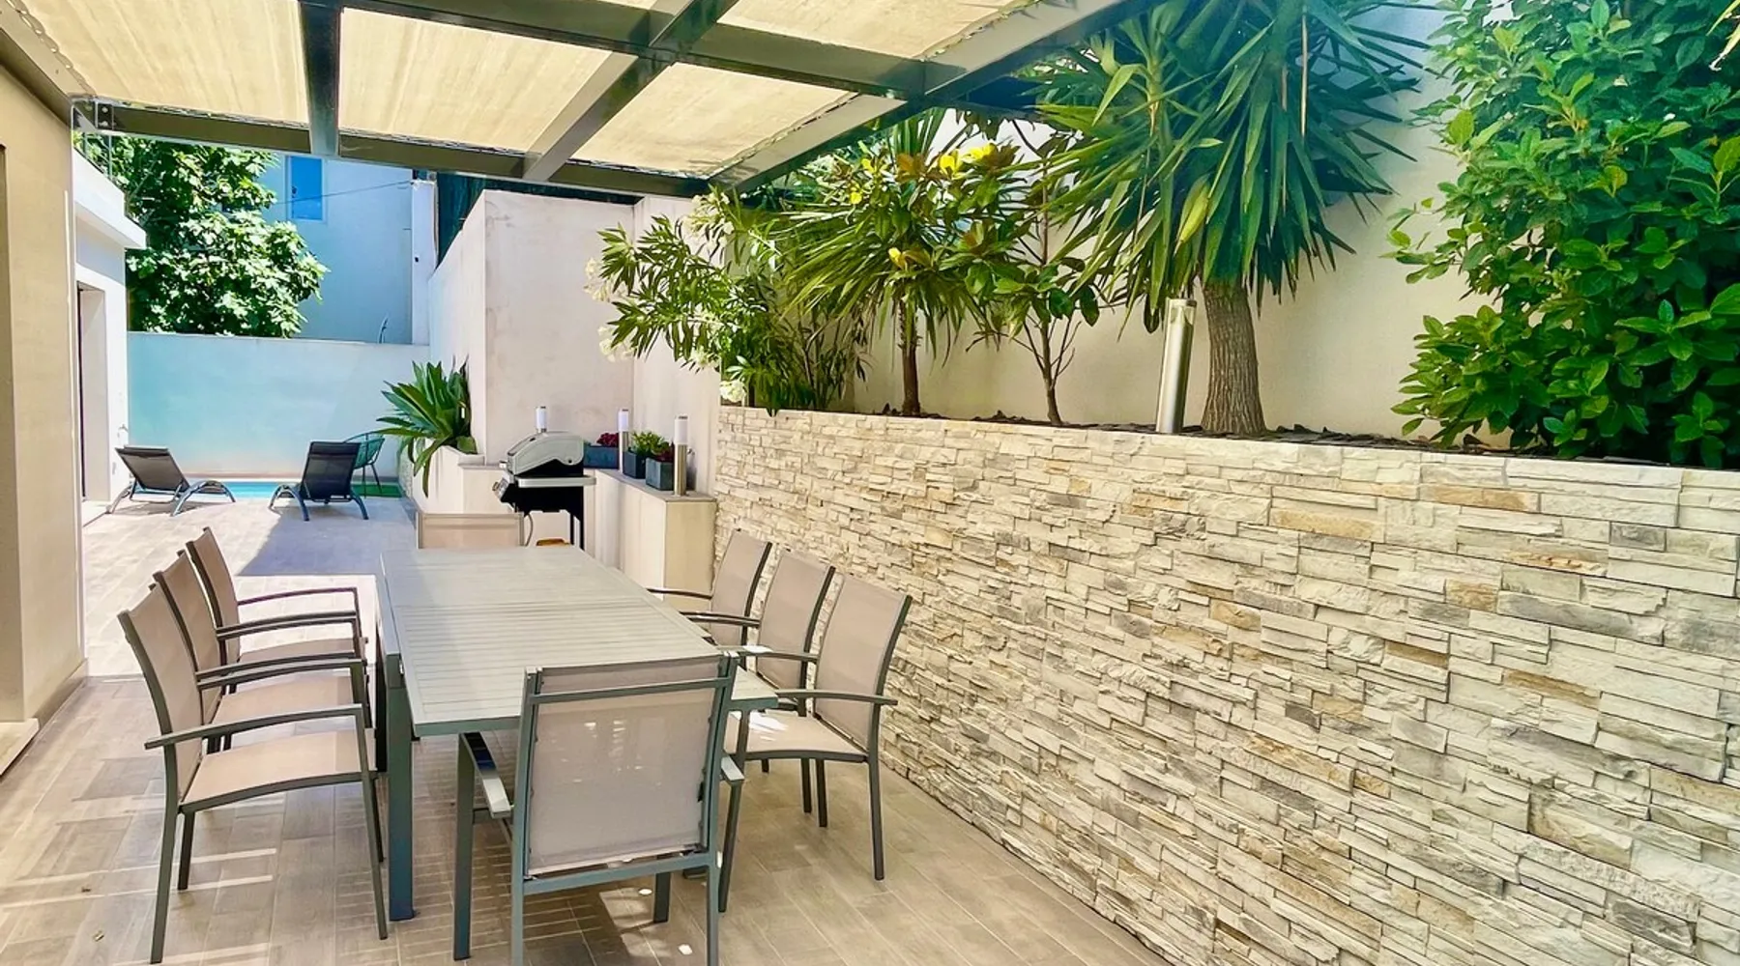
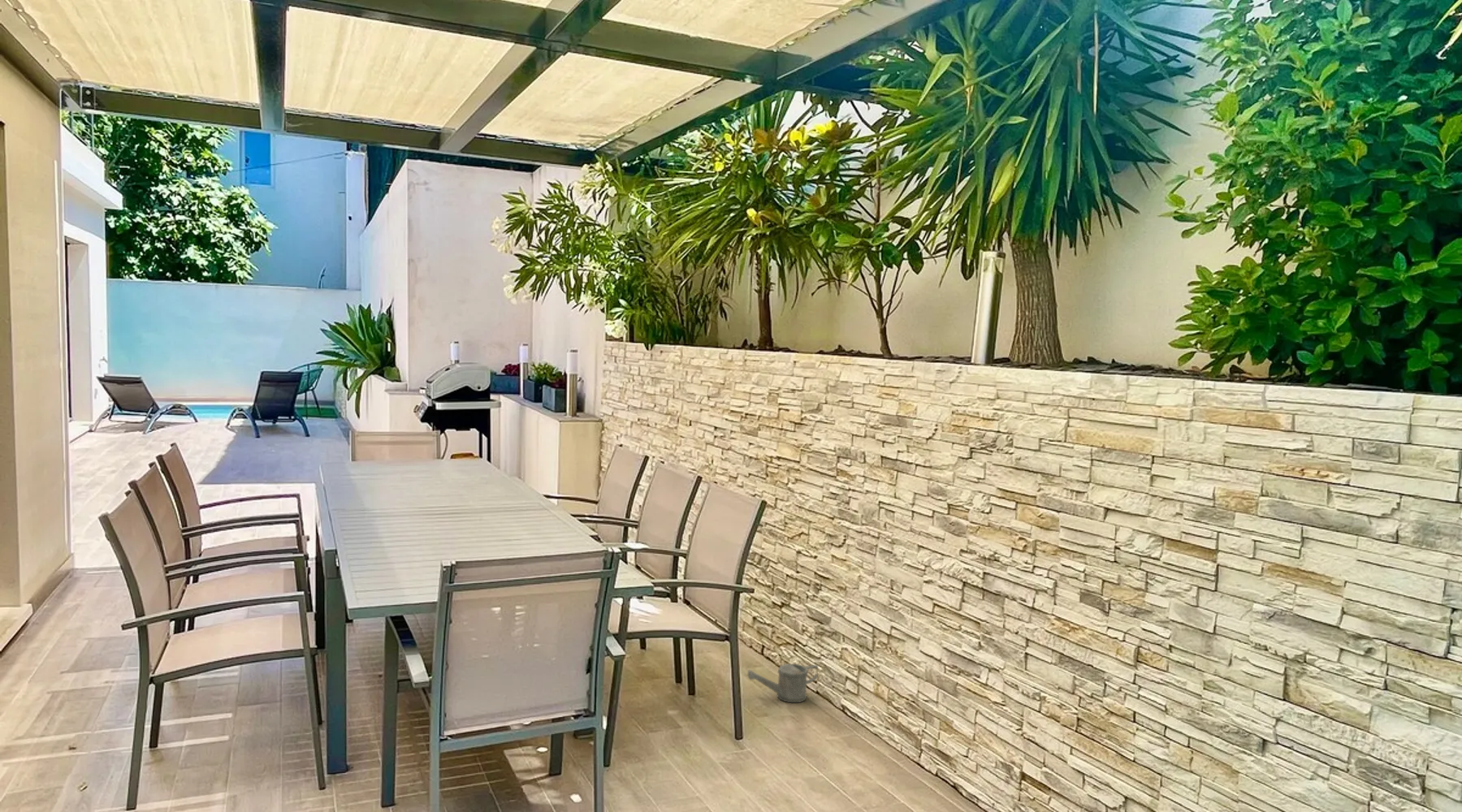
+ watering can [747,663,819,703]
